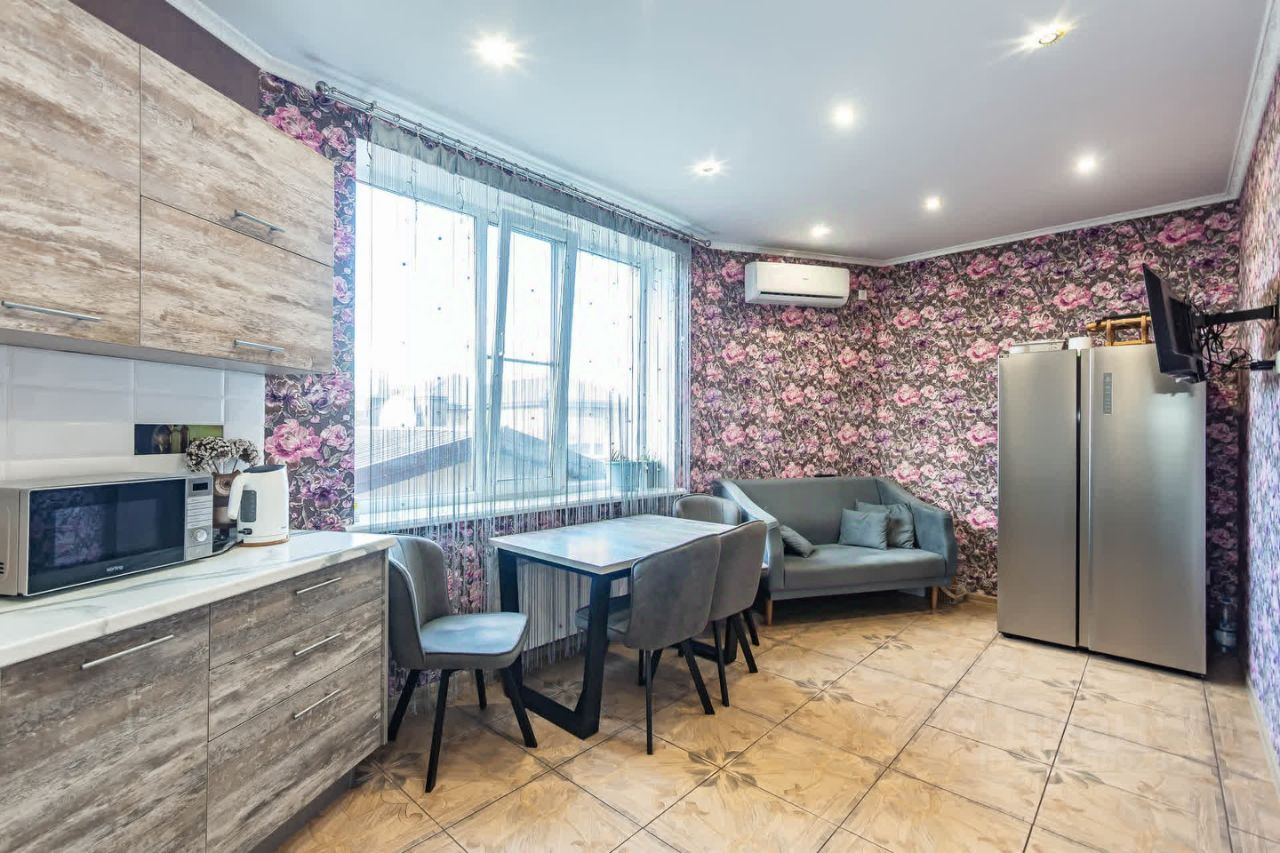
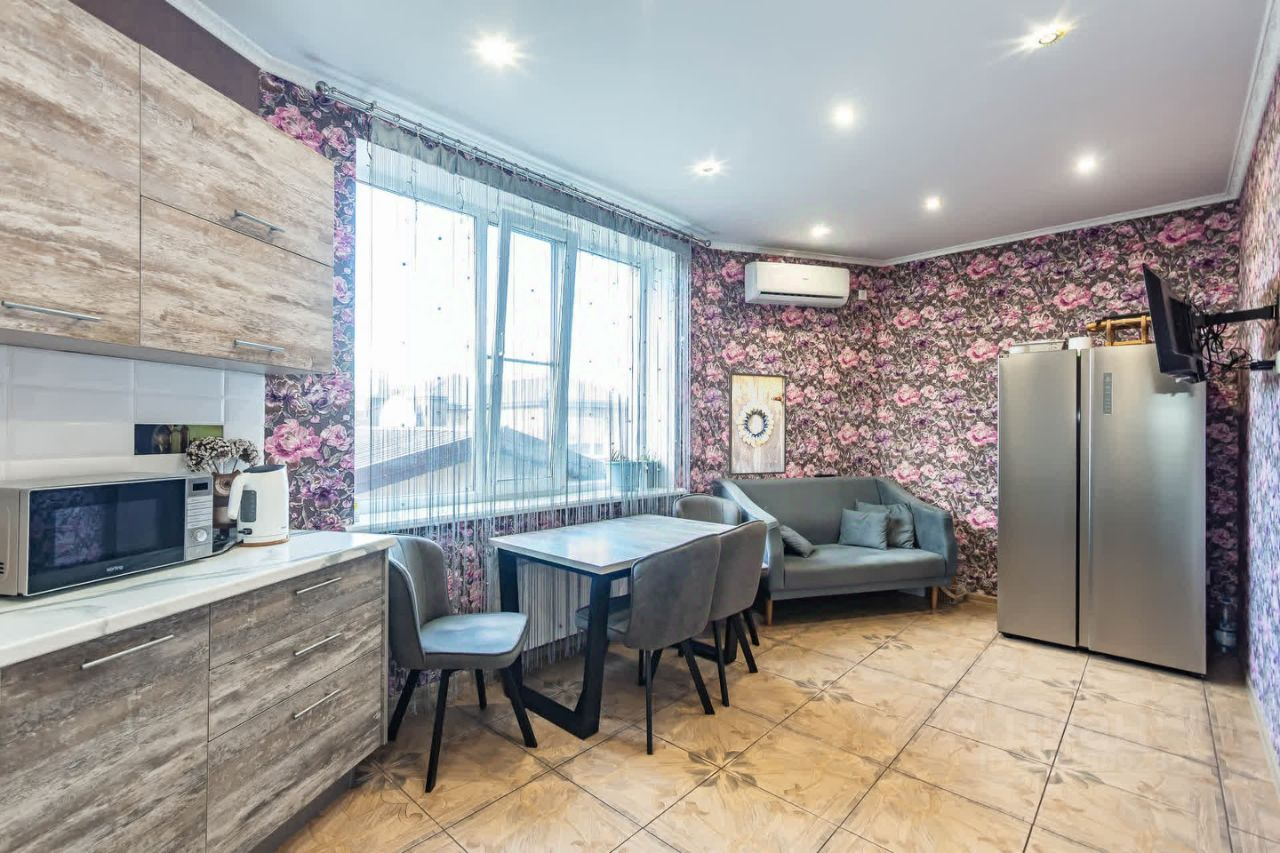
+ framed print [728,371,788,476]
